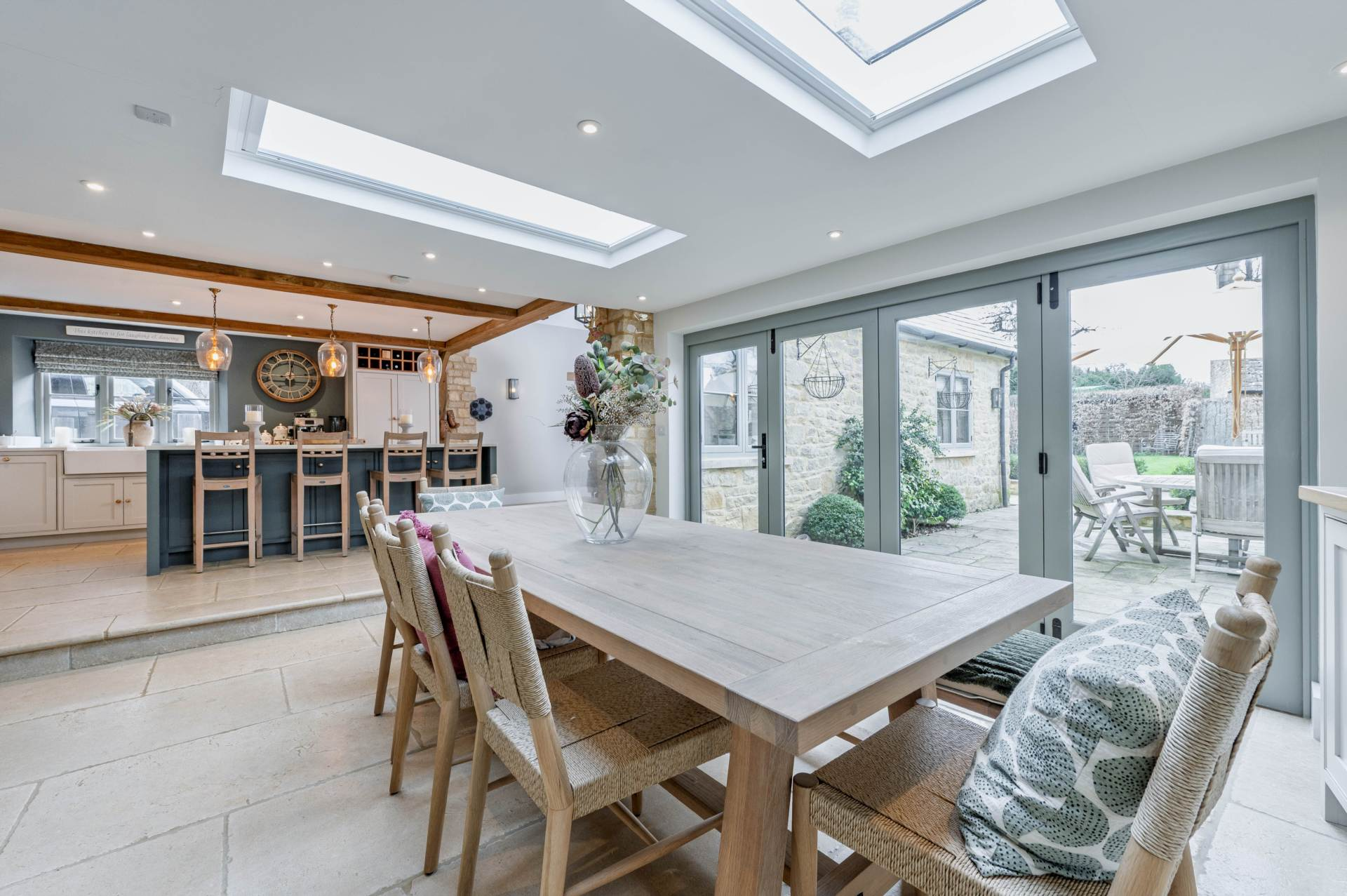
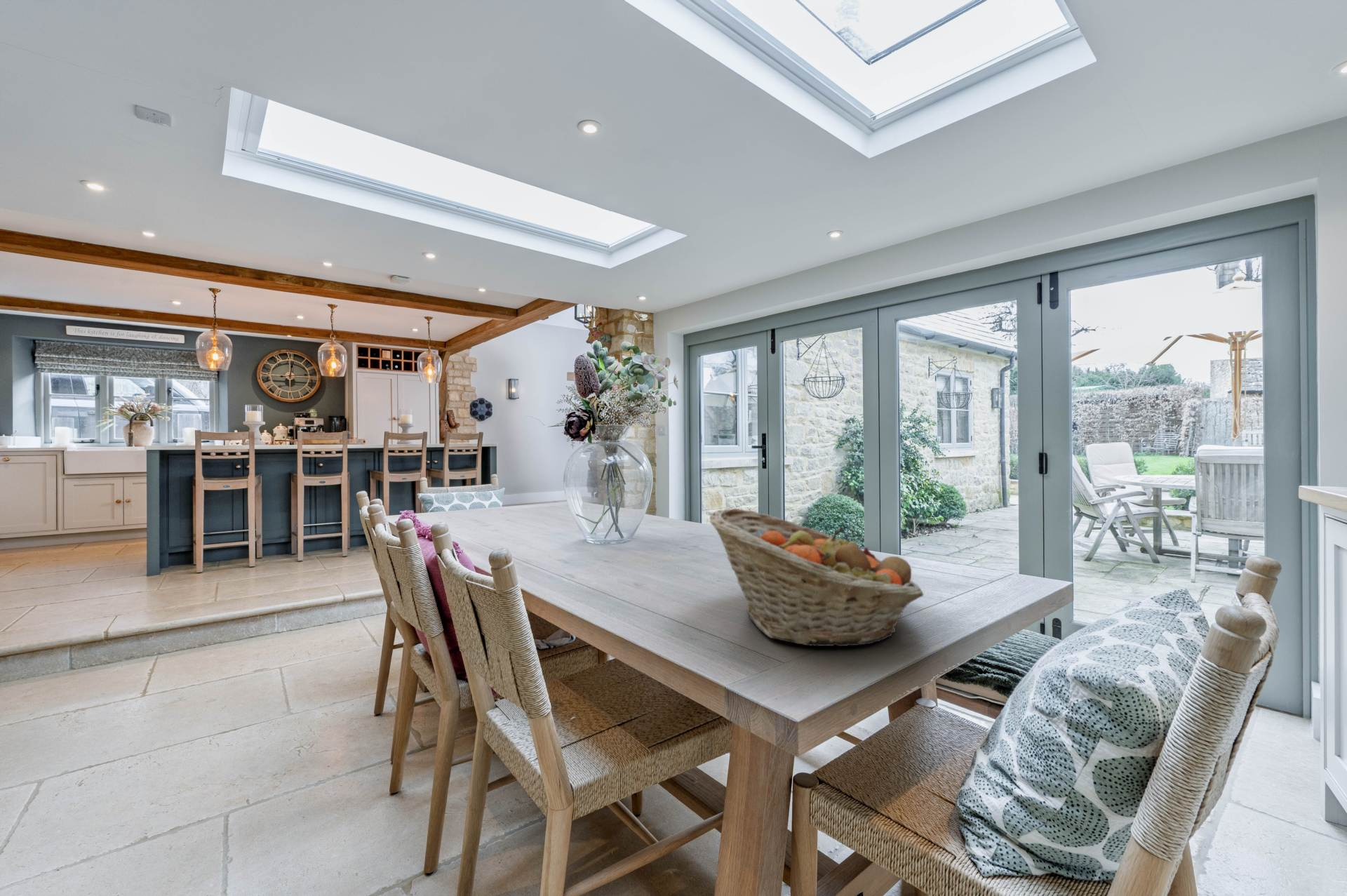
+ fruit basket [709,507,924,647]
